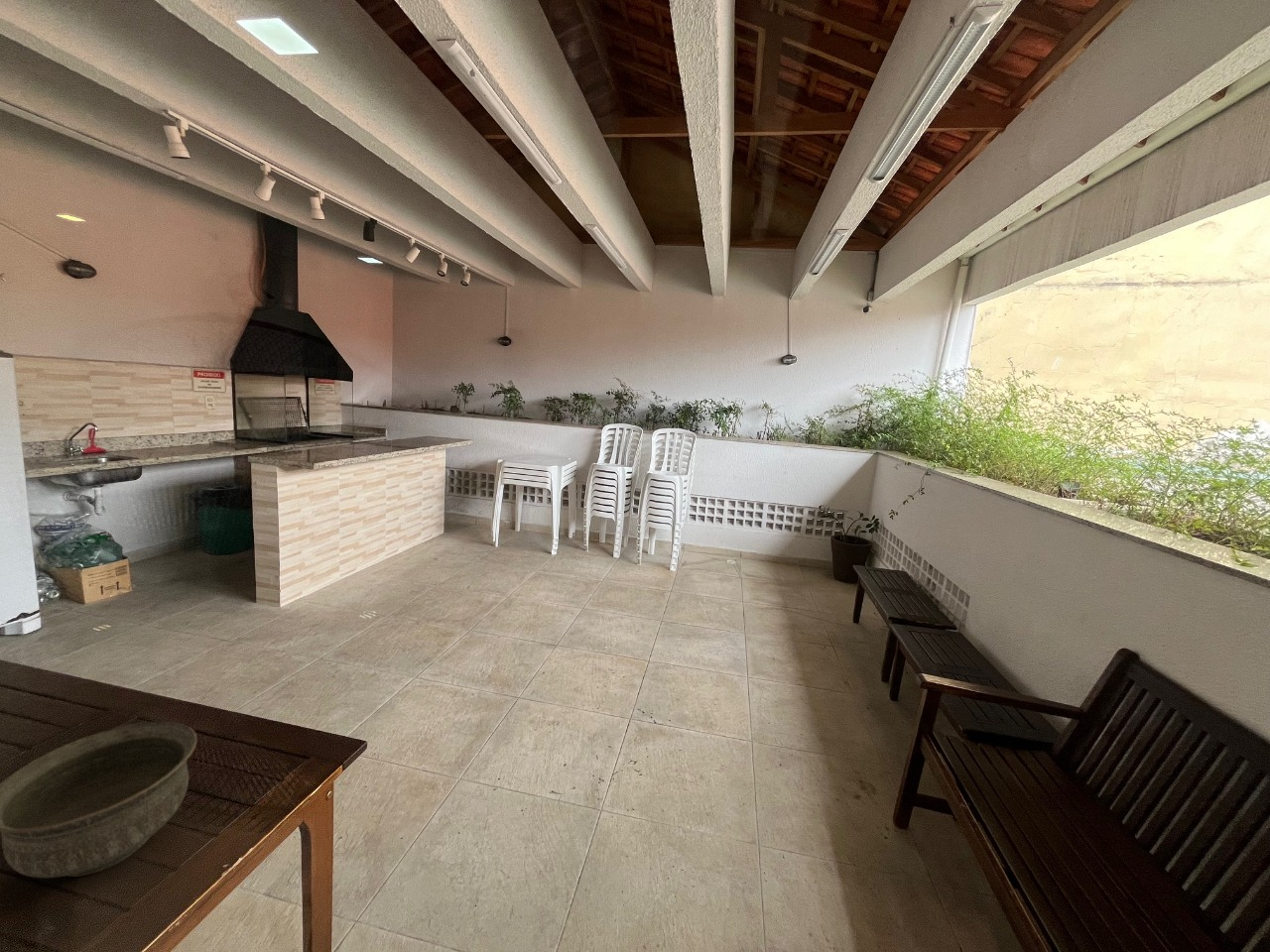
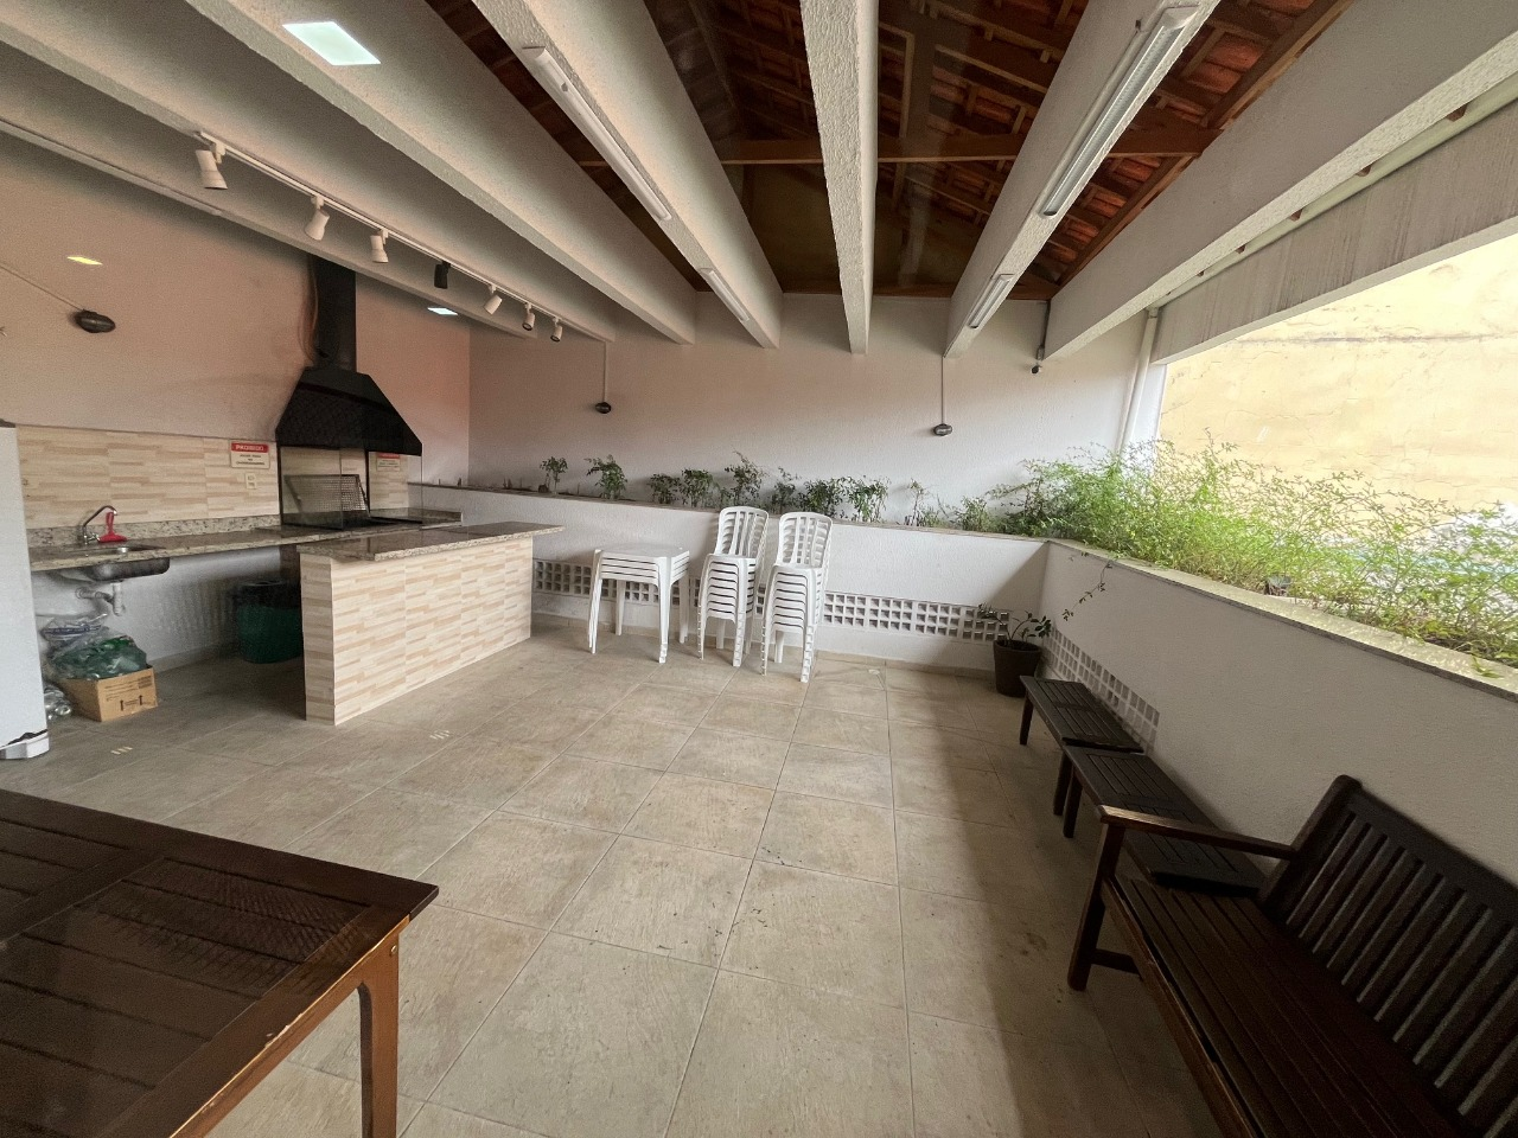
- bowl [0,721,197,879]
